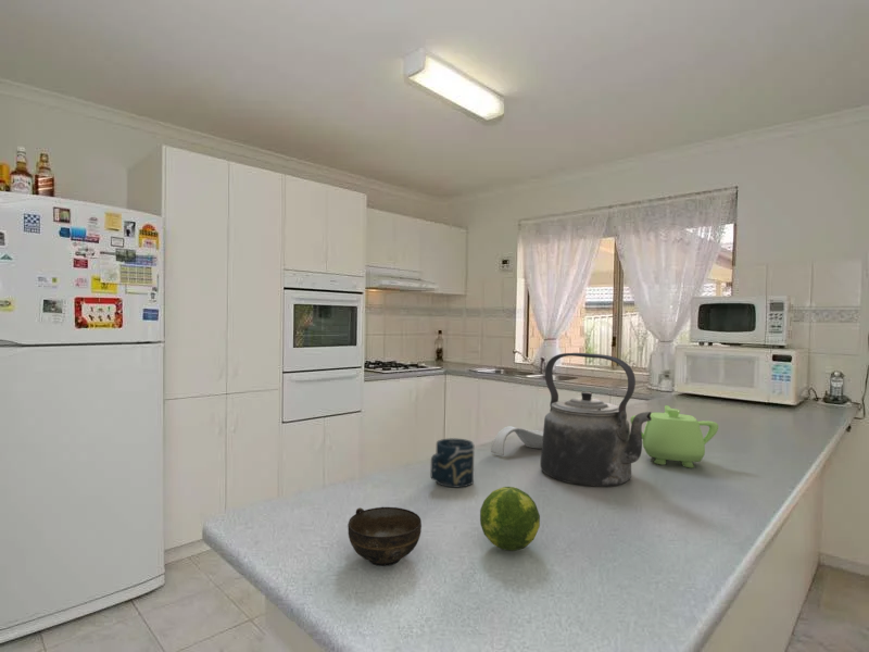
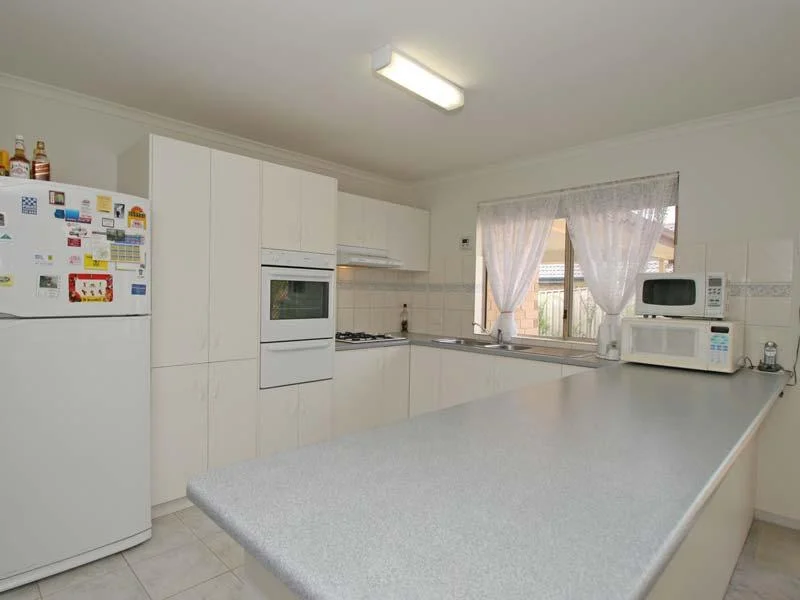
- cup [430,437,475,488]
- kettle [540,352,652,488]
- cup [347,506,423,567]
- spoon rest [490,425,543,456]
- teapot [629,404,719,468]
- fruit [479,486,541,552]
